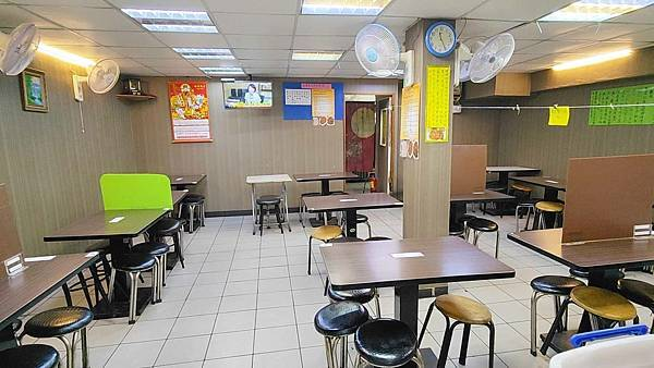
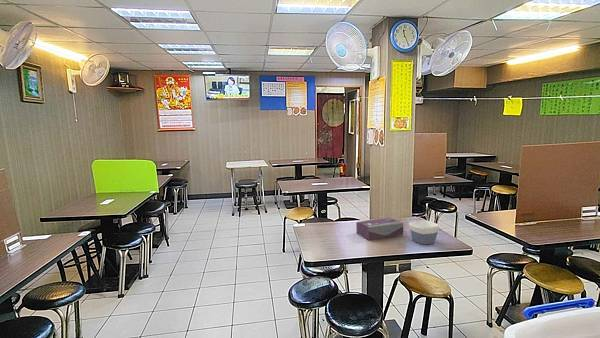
+ bowl [408,219,440,245]
+ tissue box [355,217,404,241]
